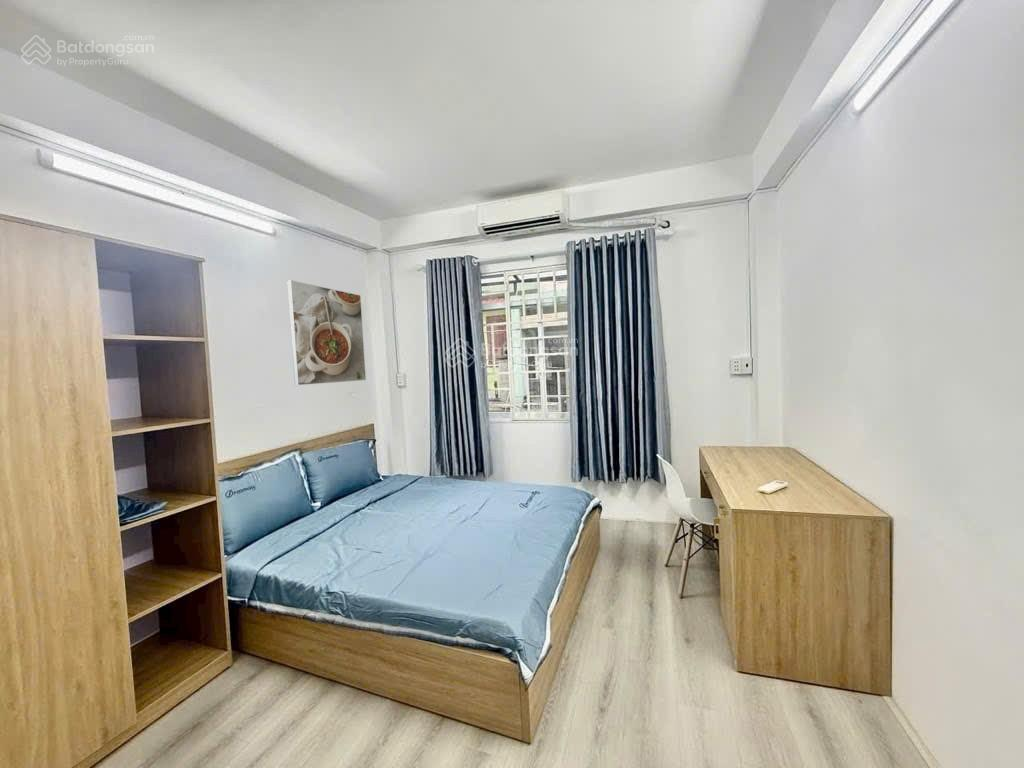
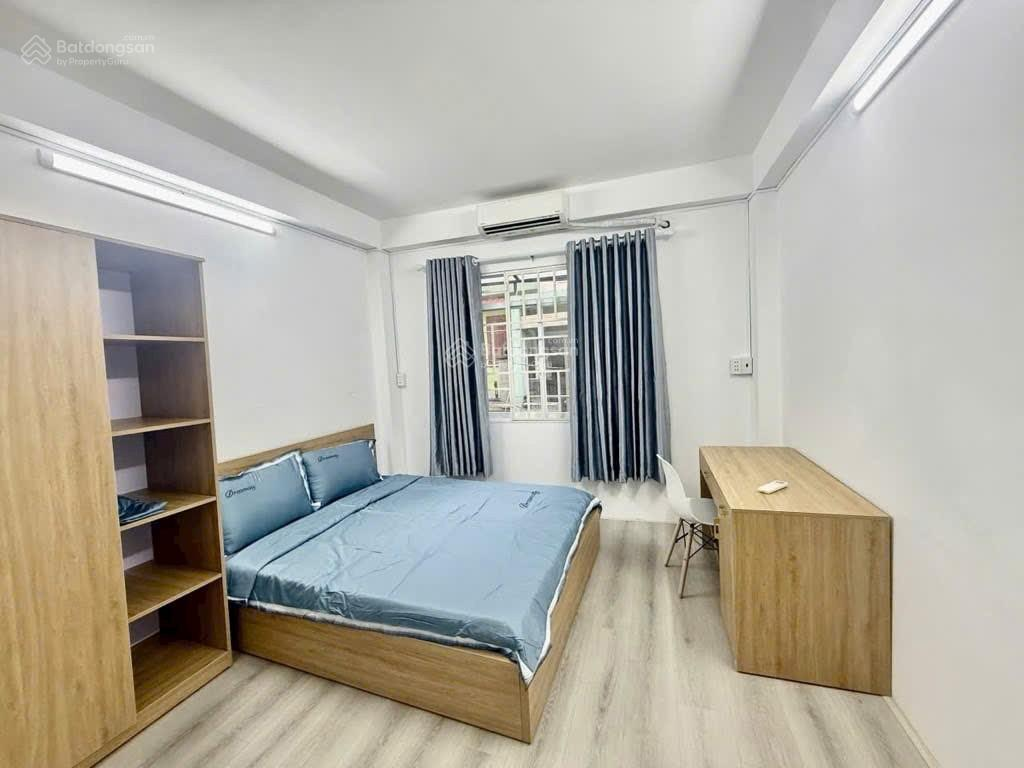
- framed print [287,279,367,386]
